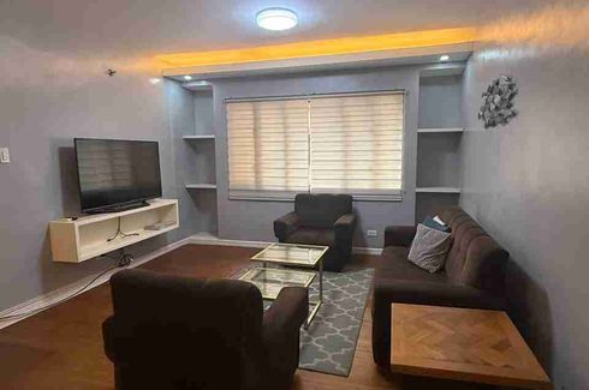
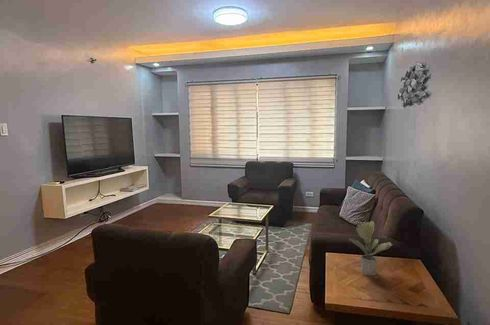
+ potted plant [348,220,394,276]
